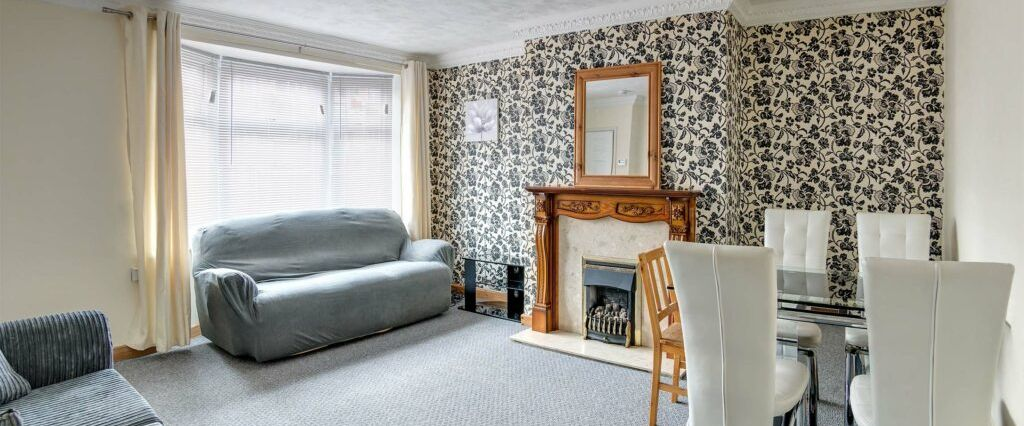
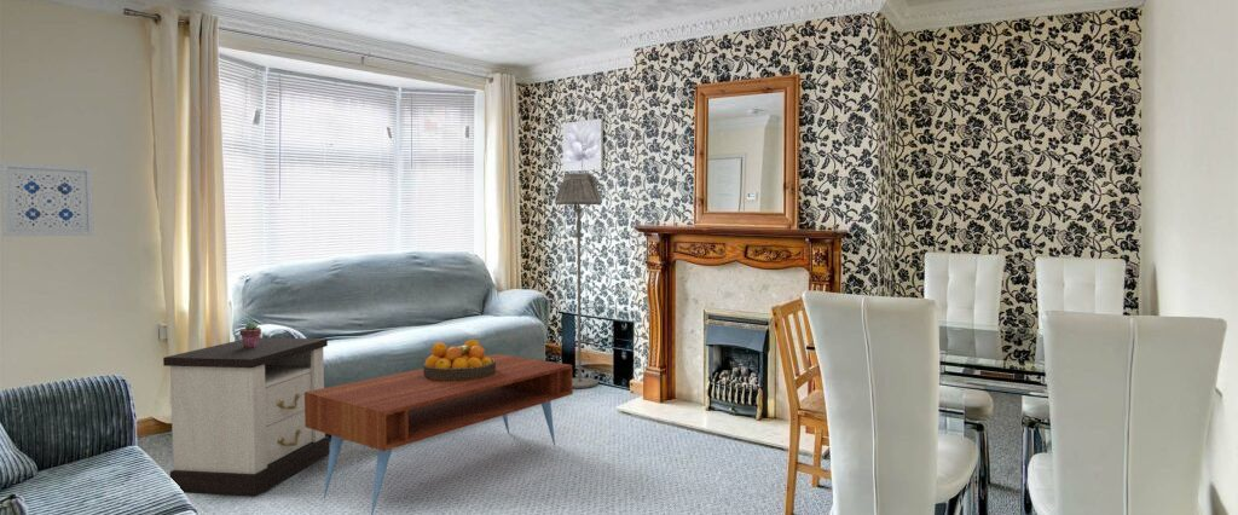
+ floor lamp [554,172,603,389]
+ potted succulent [238,320,262,348]
+ fruit bowl [422,338,496,381]
+ nightstand [162,336,330,498]
+ coffee table [305,353,573,515]
+ wall art [0,161,96,238]
